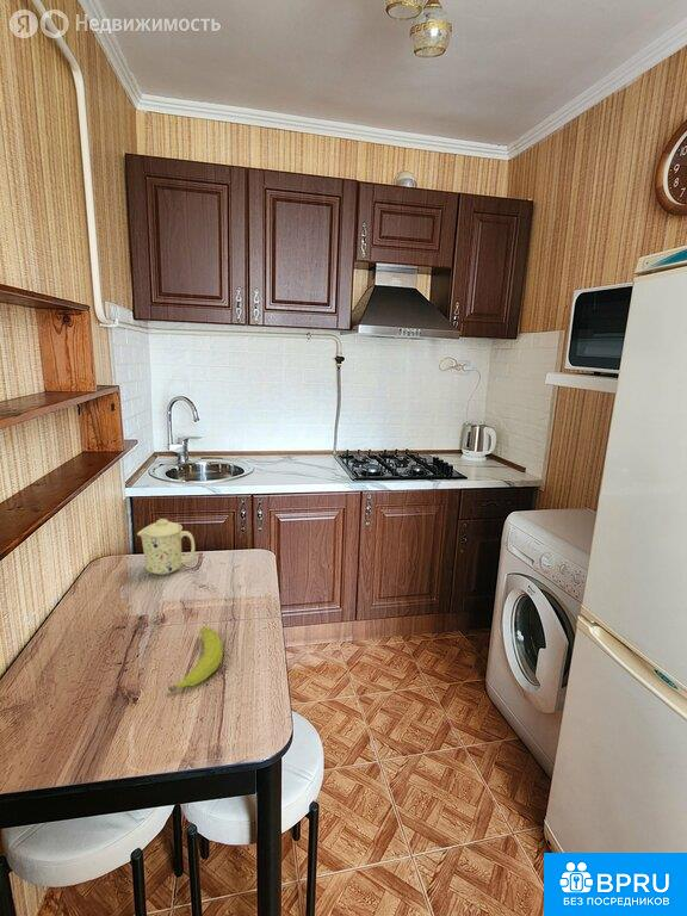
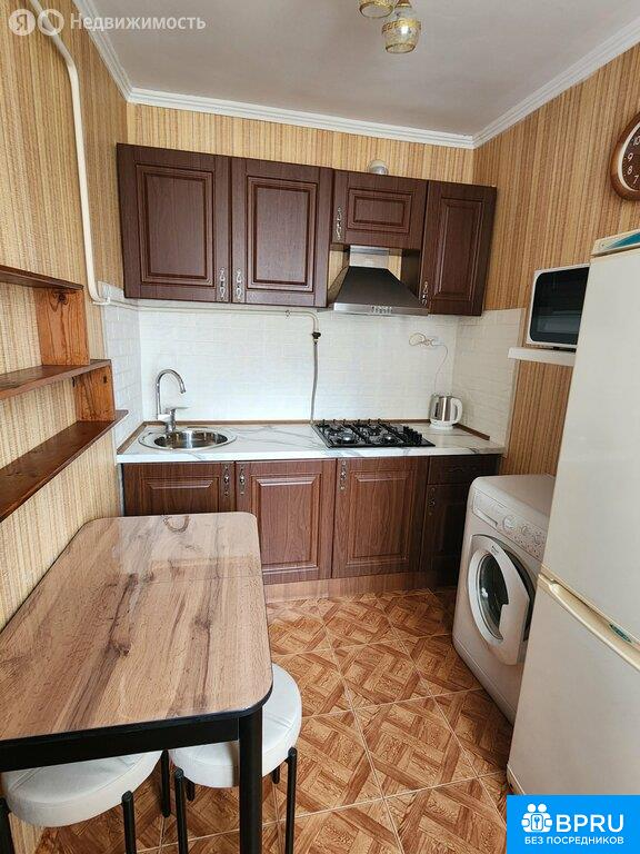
- fruit [167,625,224,693]
- mug [136,518,196,576]
